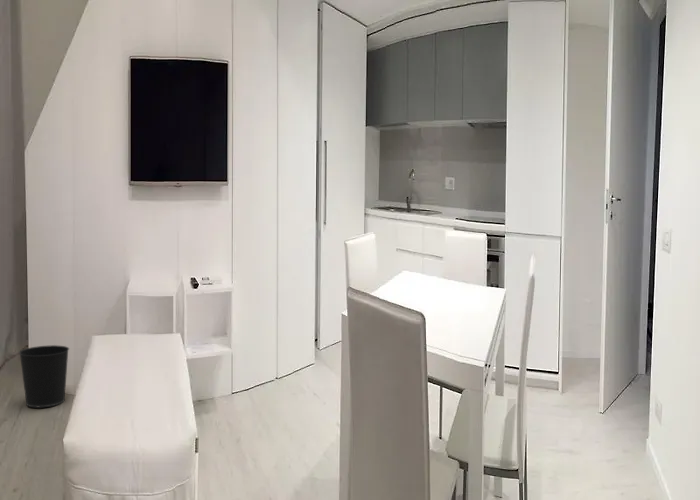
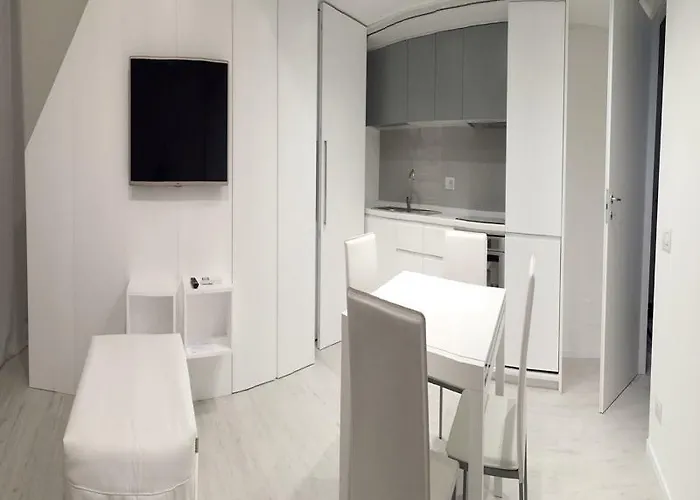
- wastebasket [18,344,70,408]
